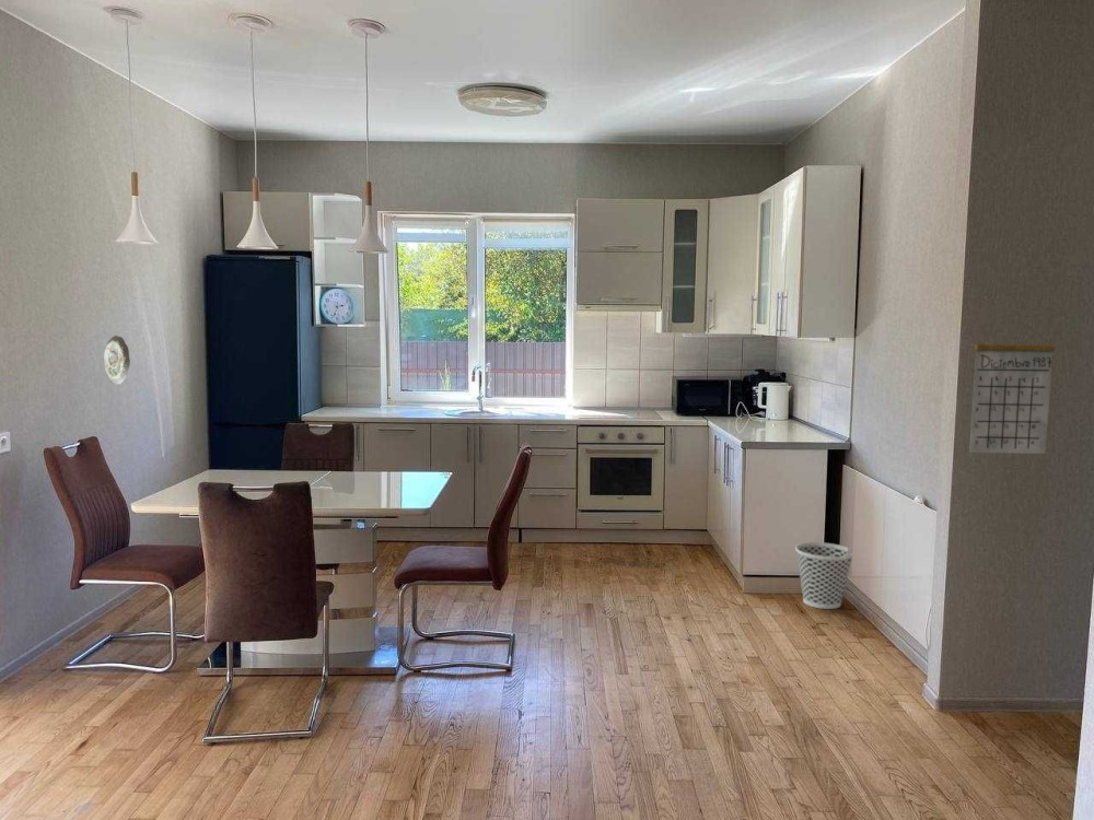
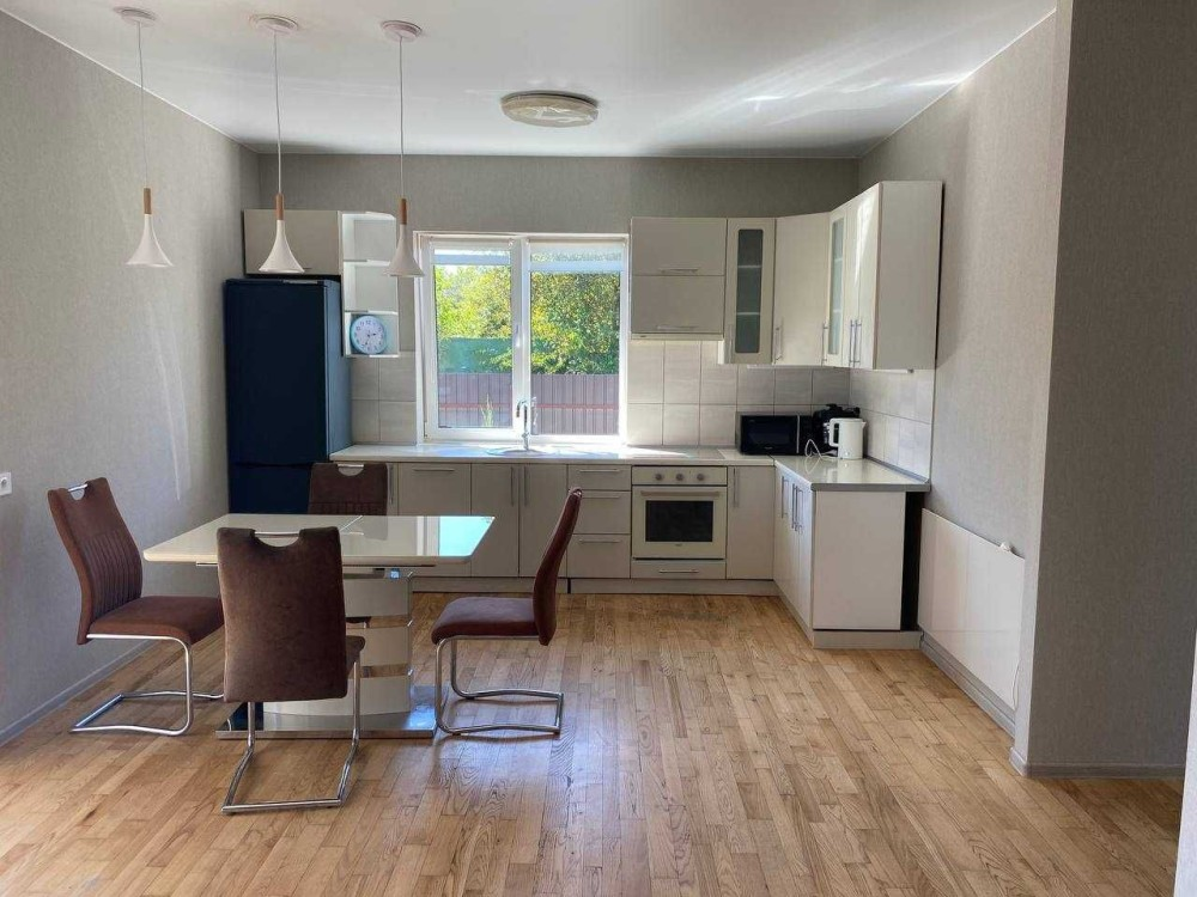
- decorative plate [103,335,131,385]
- wastebasket [794,541,854,610]
- calendar [968,318,1057,455]
